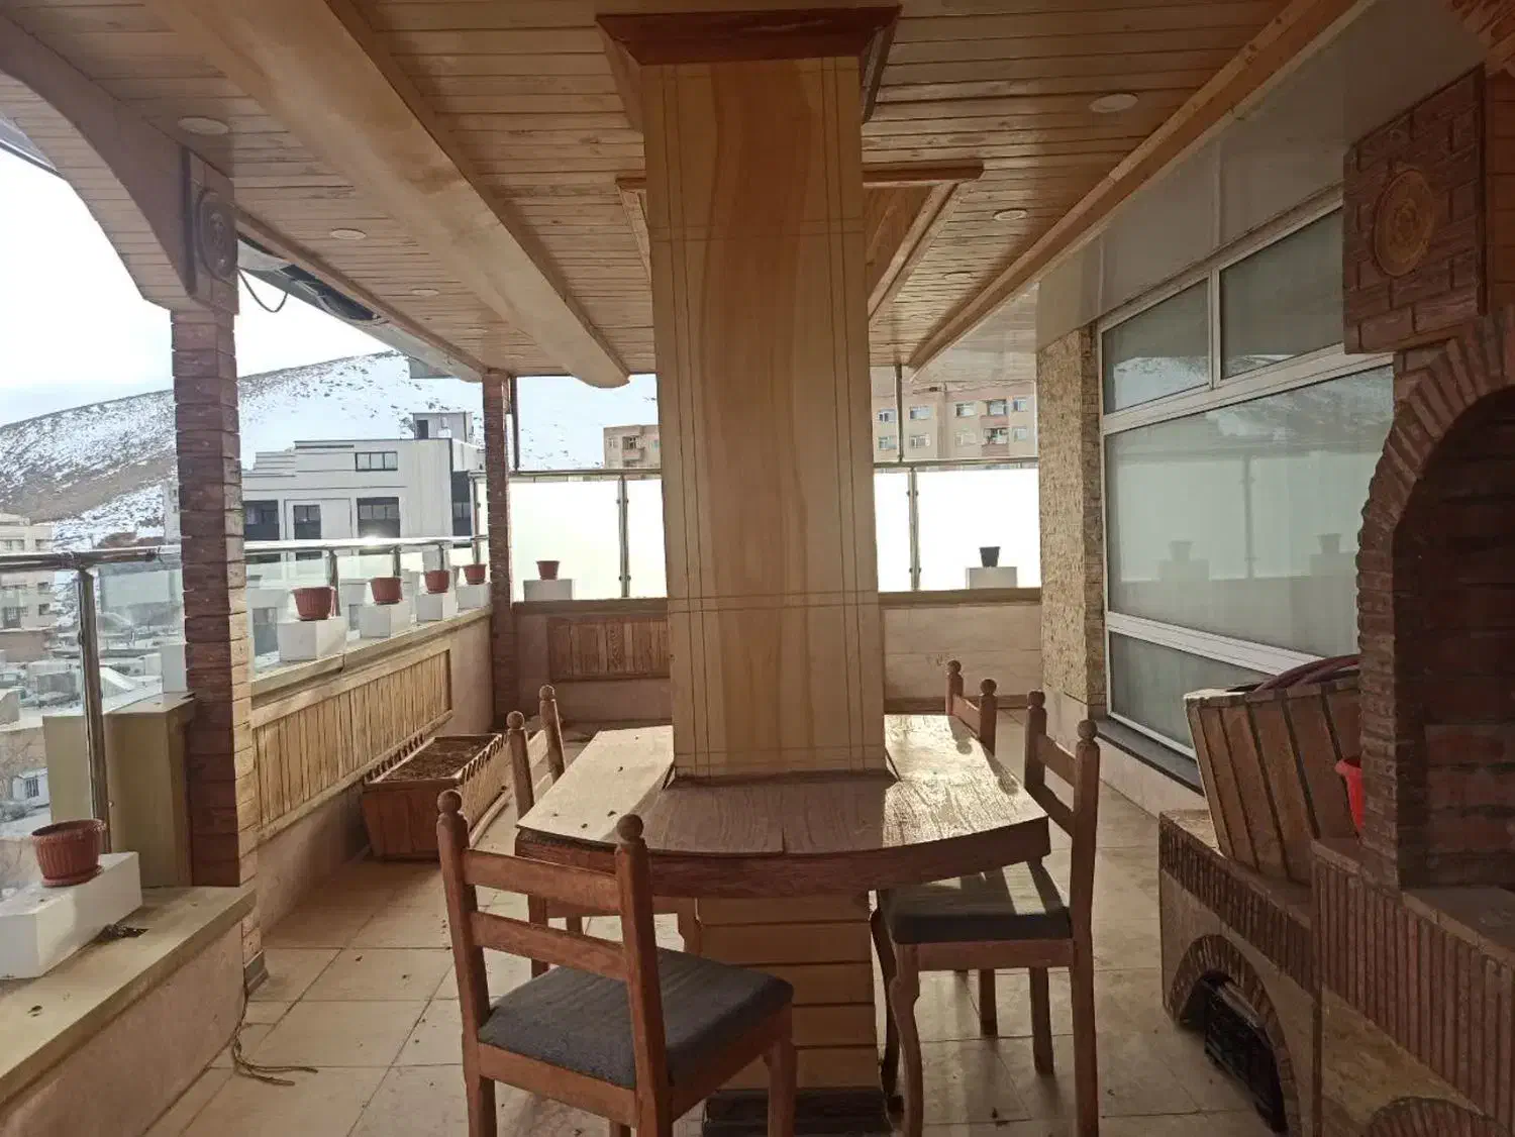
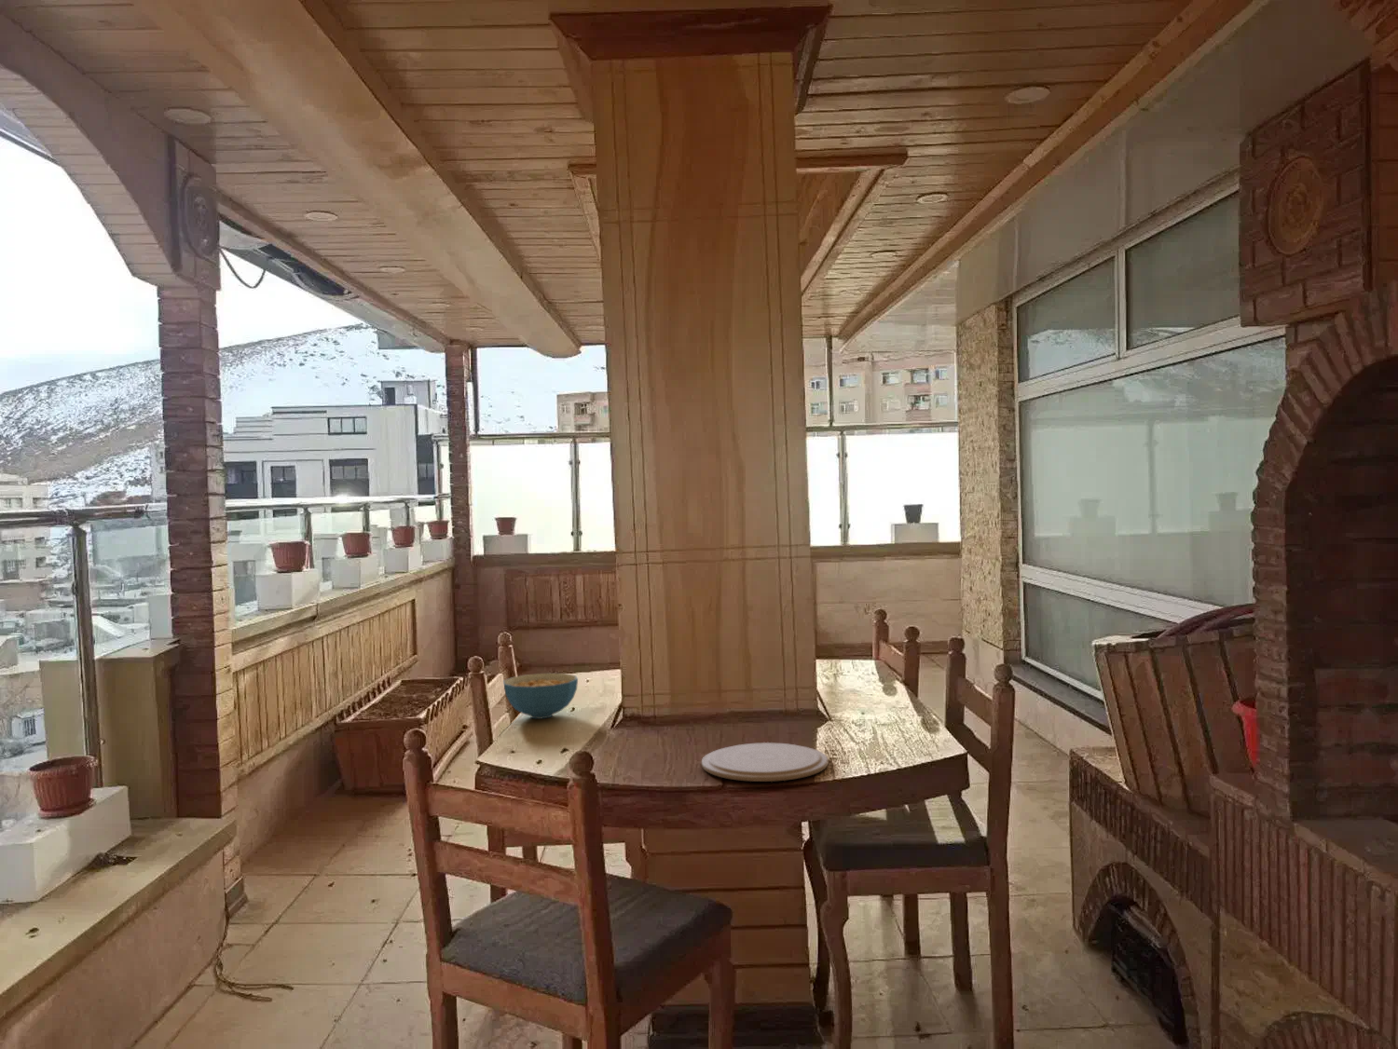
+ plate [701,742,829,782]
+ cereal bowl [503,672,579,720]
